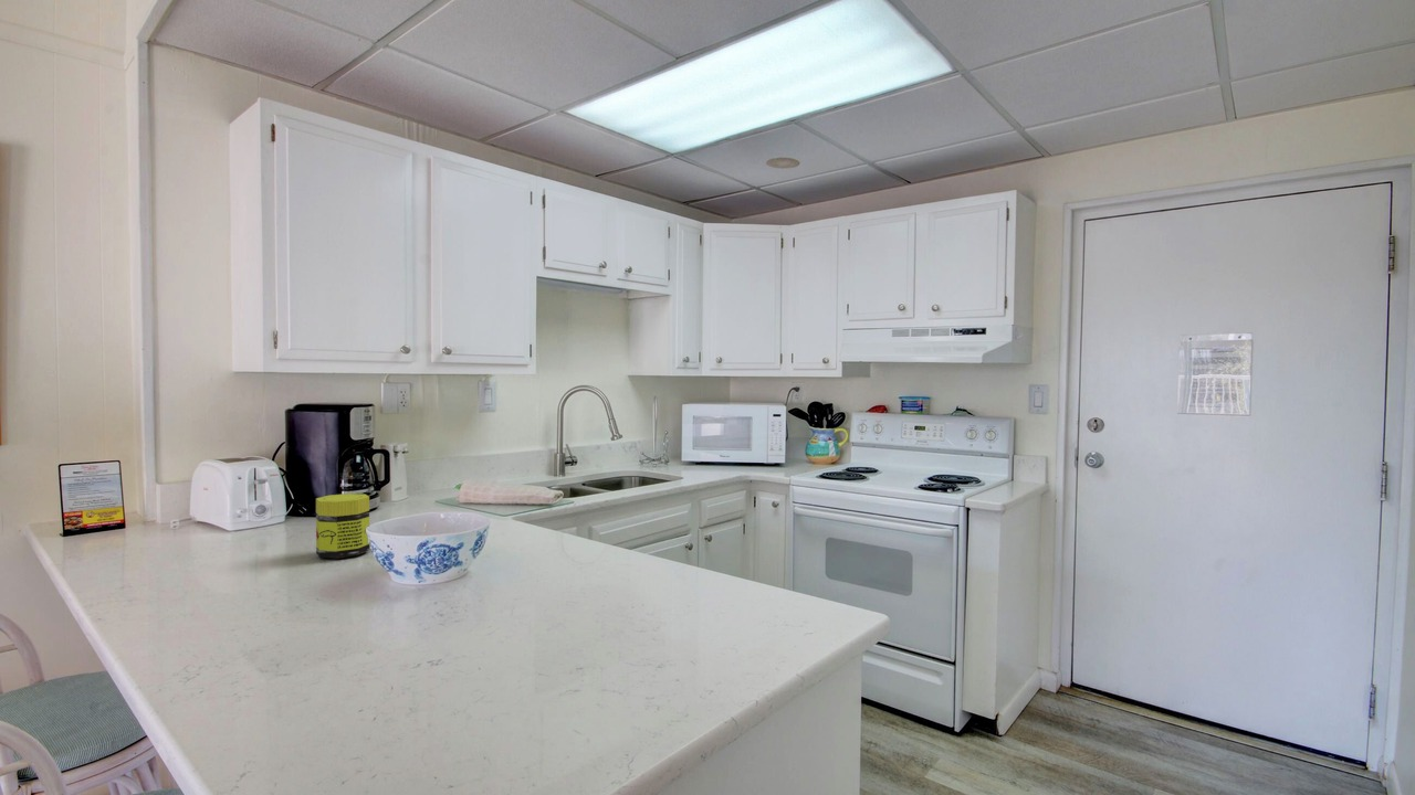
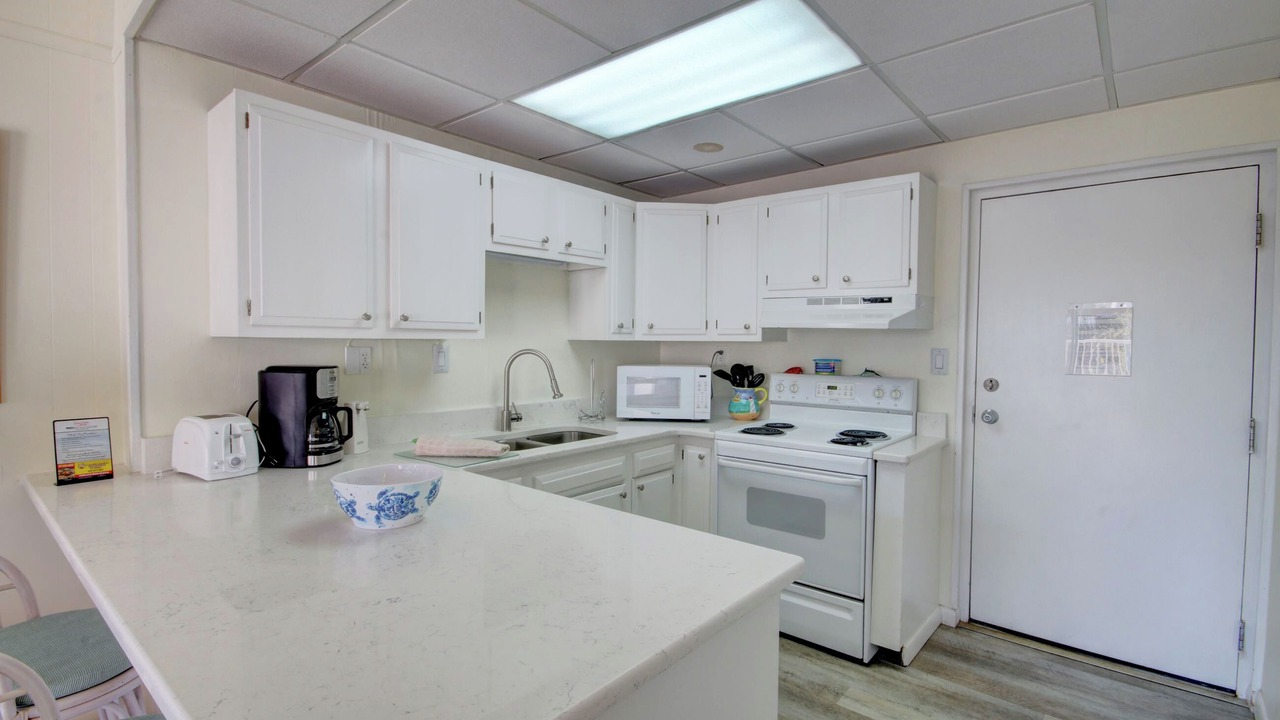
- jar [315,492,370,559]
